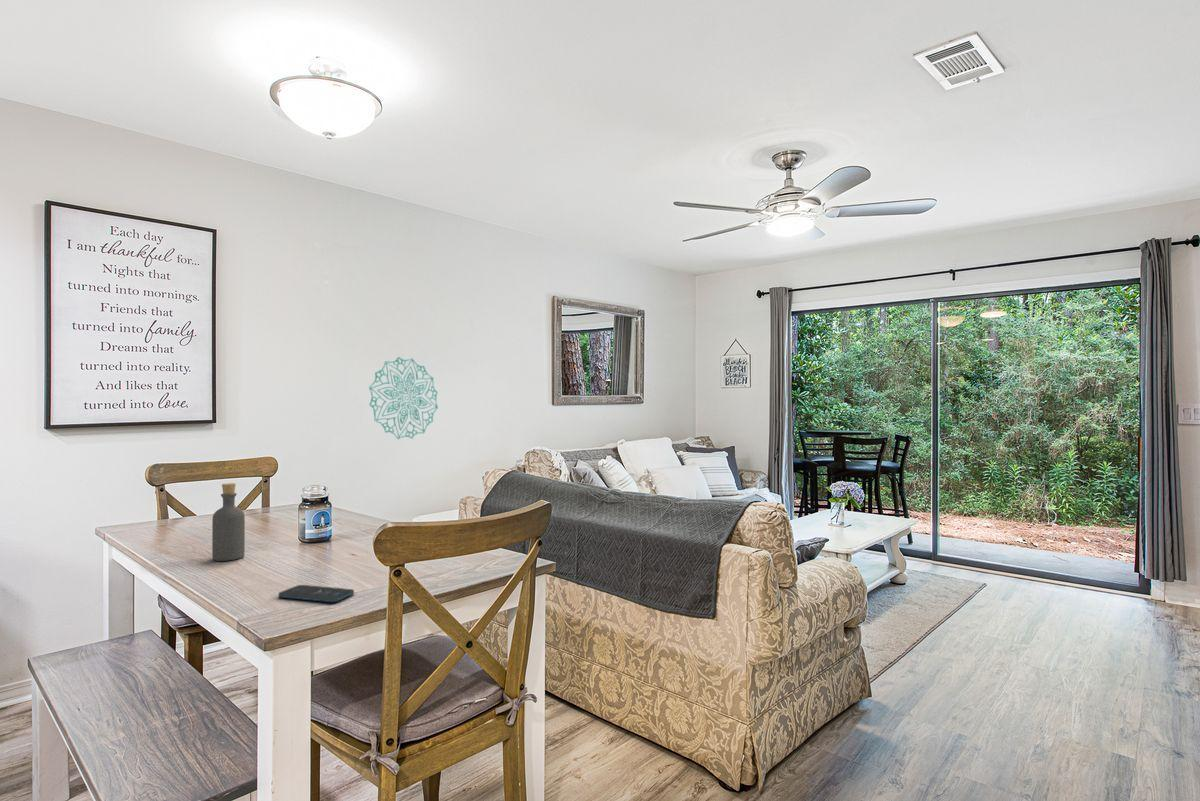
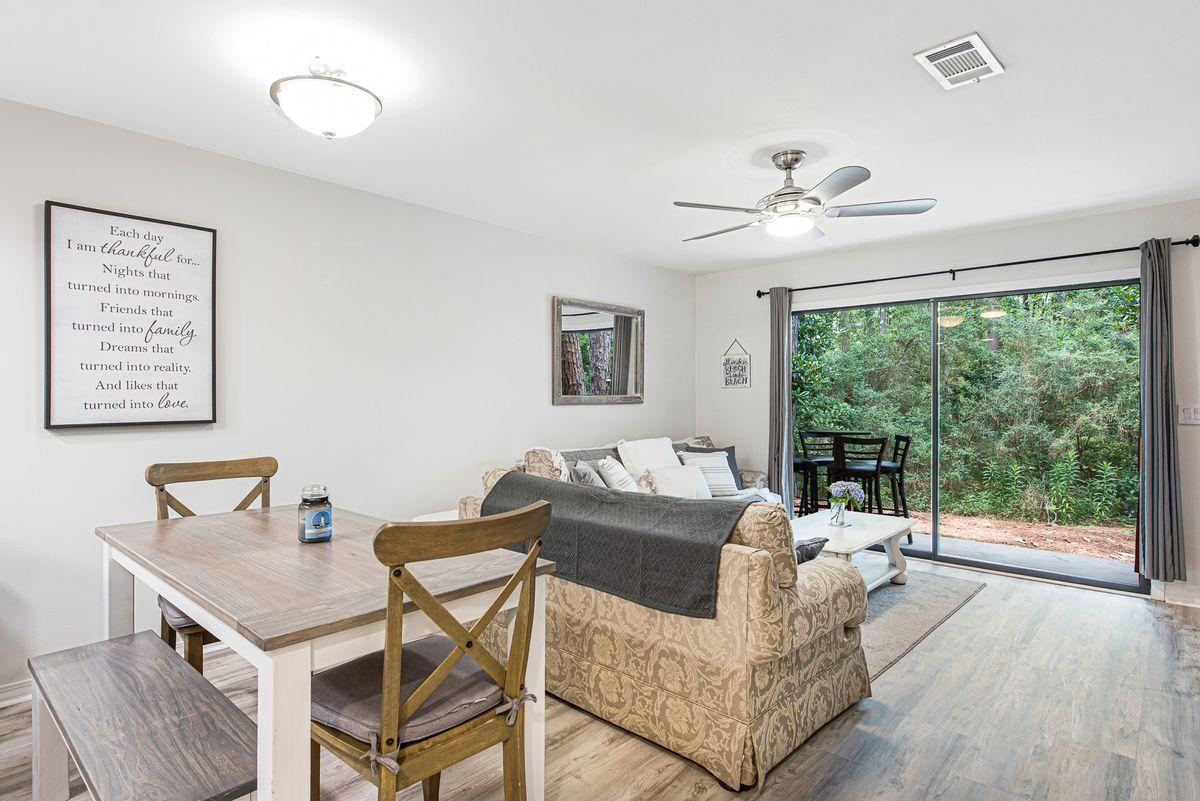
- bottle [211,482,246,562]
- smartphone [277,584,355,603]
- wall decoration [368,356,439,440]
